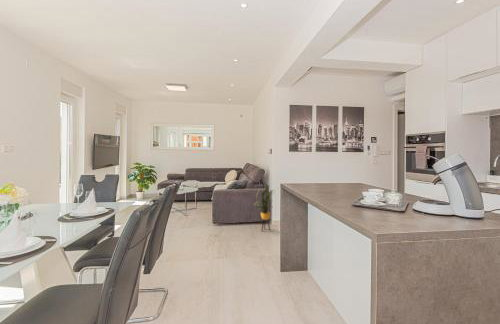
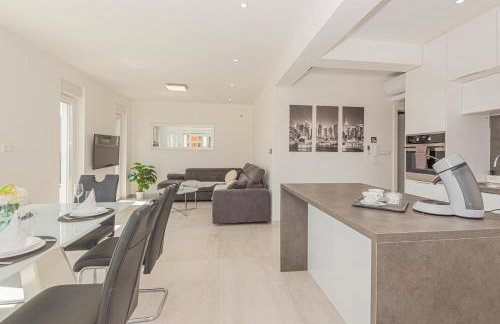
- house plant [253,183,278,232]
